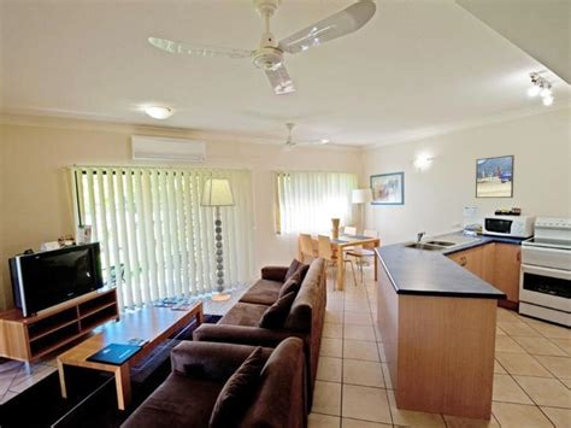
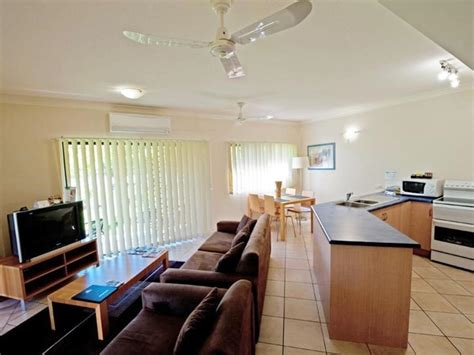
- floor lamp [199,176,236,303]
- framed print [475,154,516,199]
